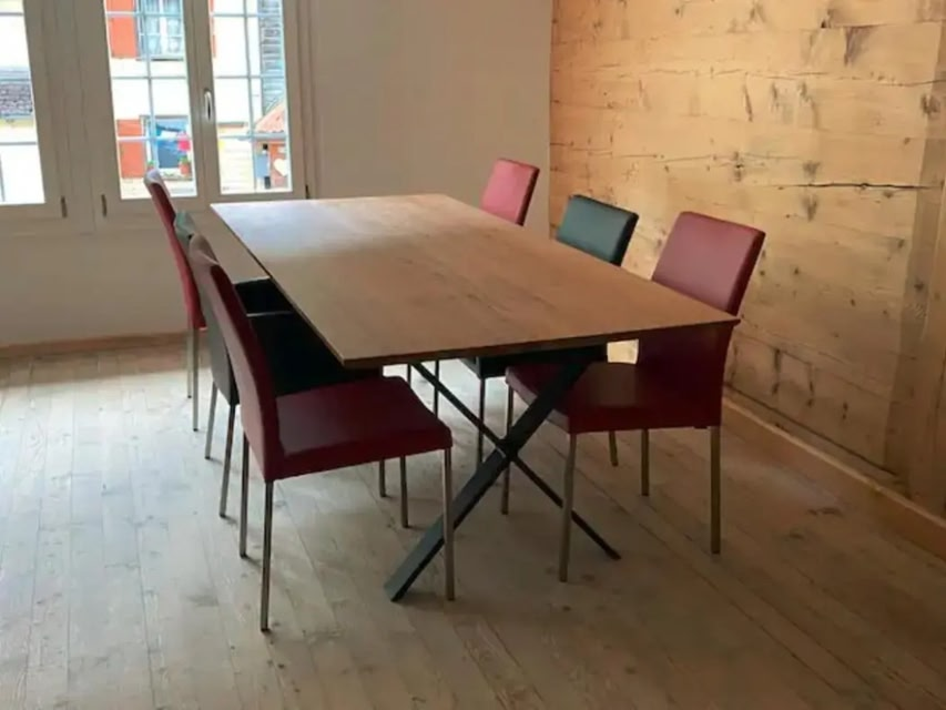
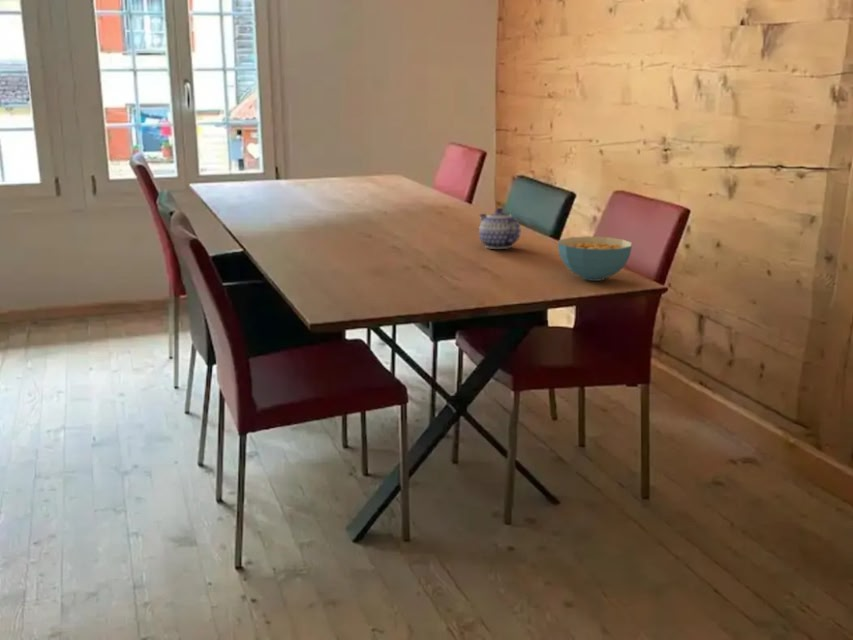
+ teapot [478,207,522,250]
+ cereal bowl [557,235,633,282]
